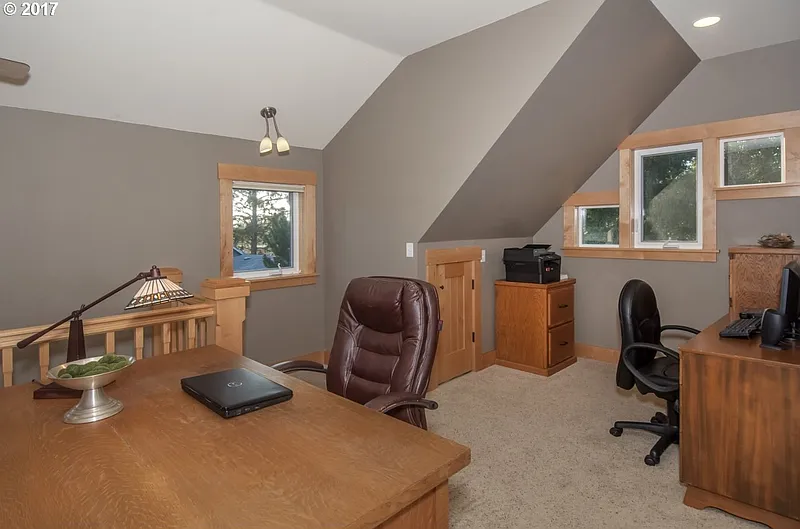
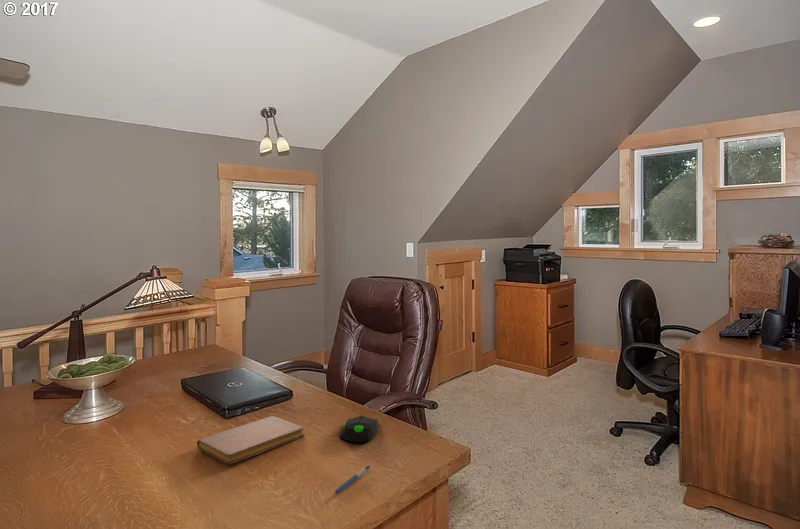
+ computer mouse [338,414,379,443]
+ pen [333,464,371,495]
+ notebook [196,415,305,465]
